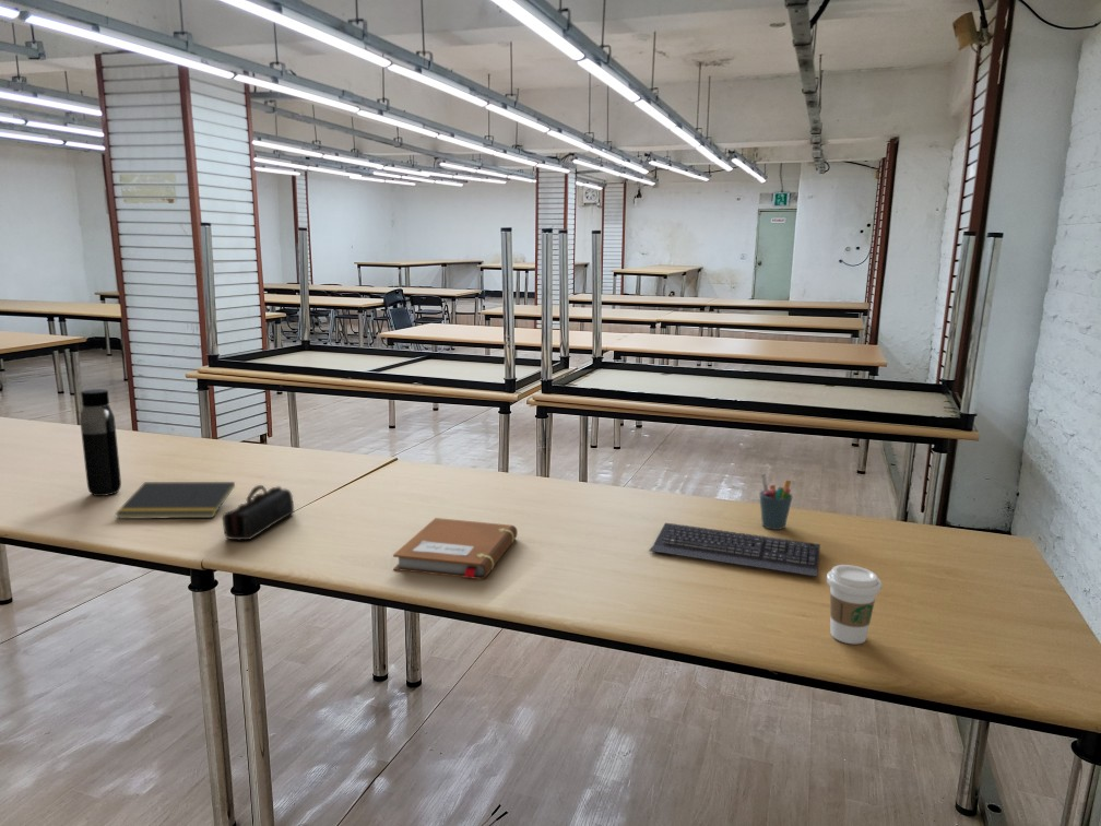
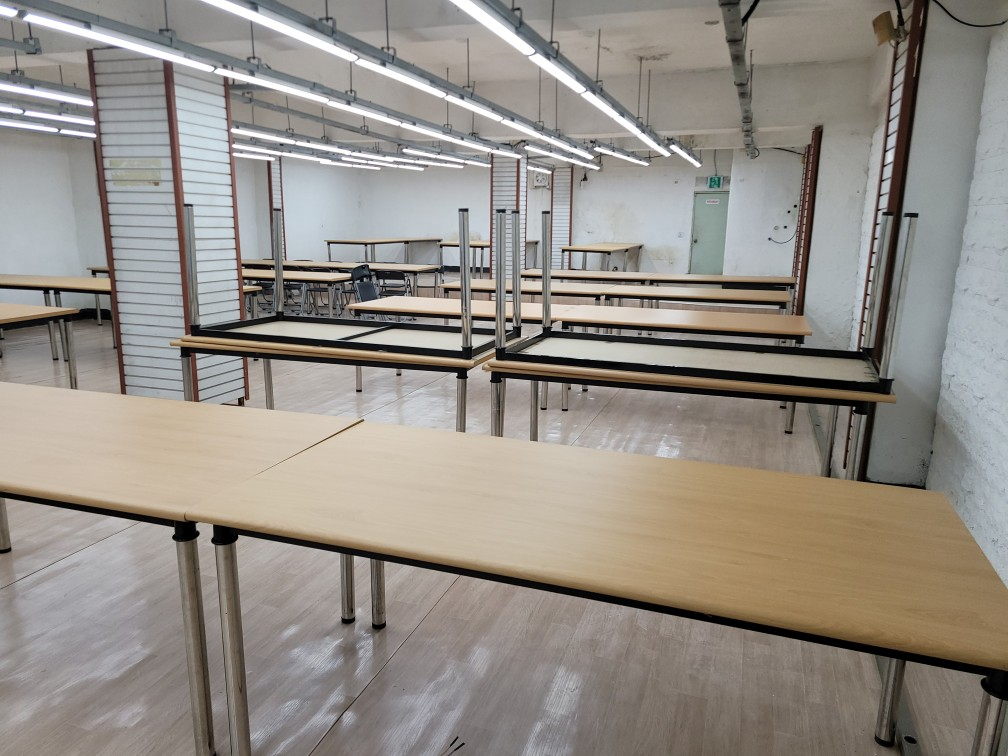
- notebook [392,517,519,580]
- coffee cup [826,564,883,645]
- pen holder [758,472,794,531]
- pencil case [222,484,295,541]
- keyboard [648,522,821,578]
- notepad [114,481,236,520]
- water bottle [79,388,122,497]
